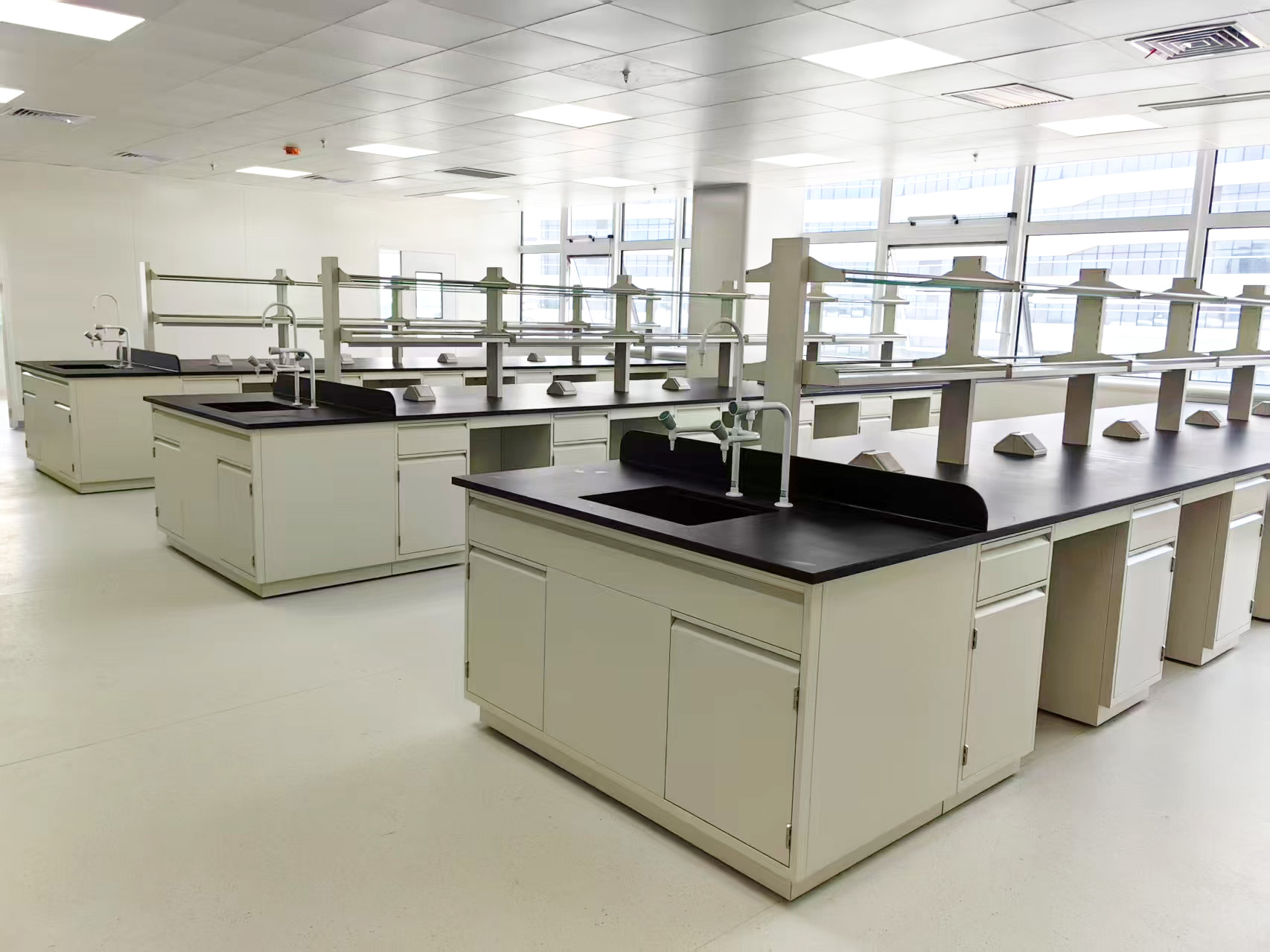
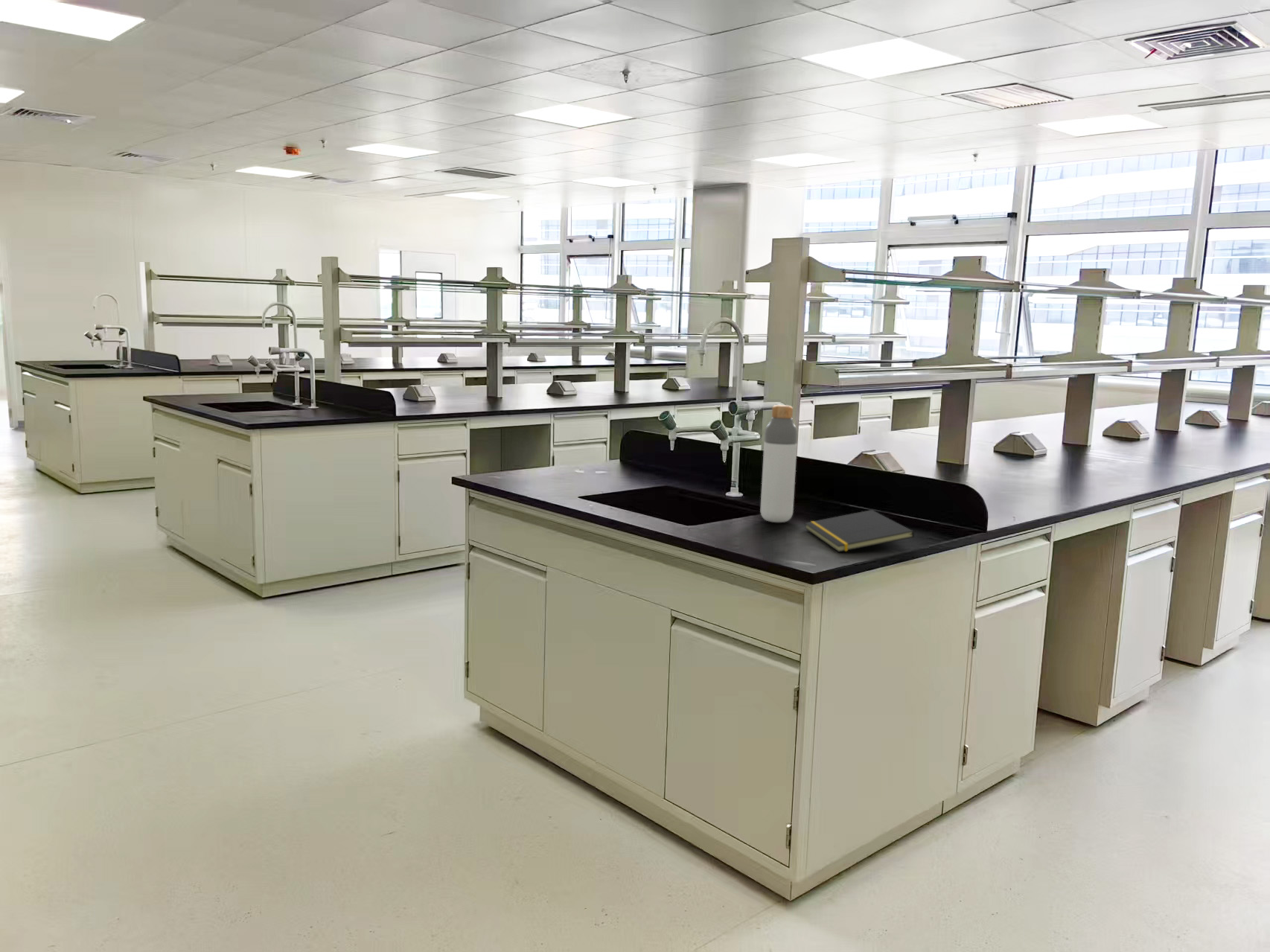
+ bottle [760,404,798,523]
+ notepad [804,509,915,553]
